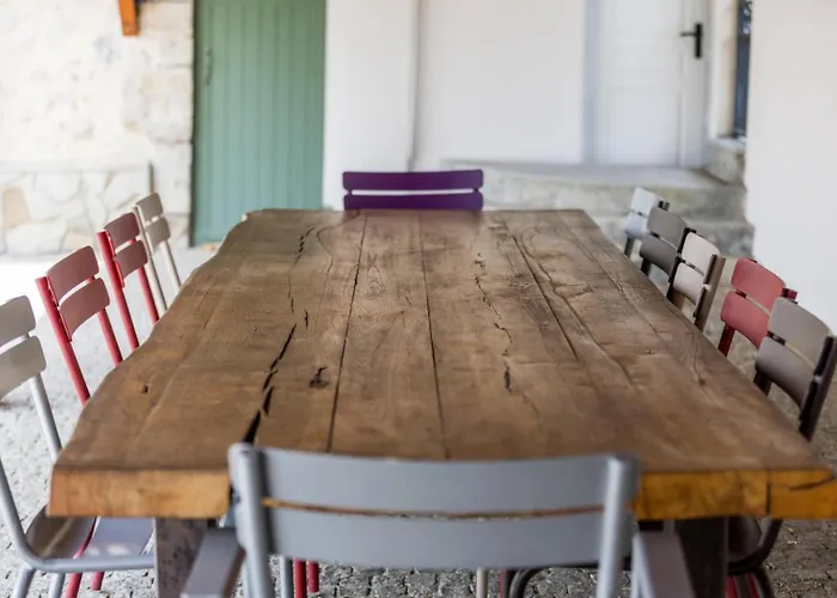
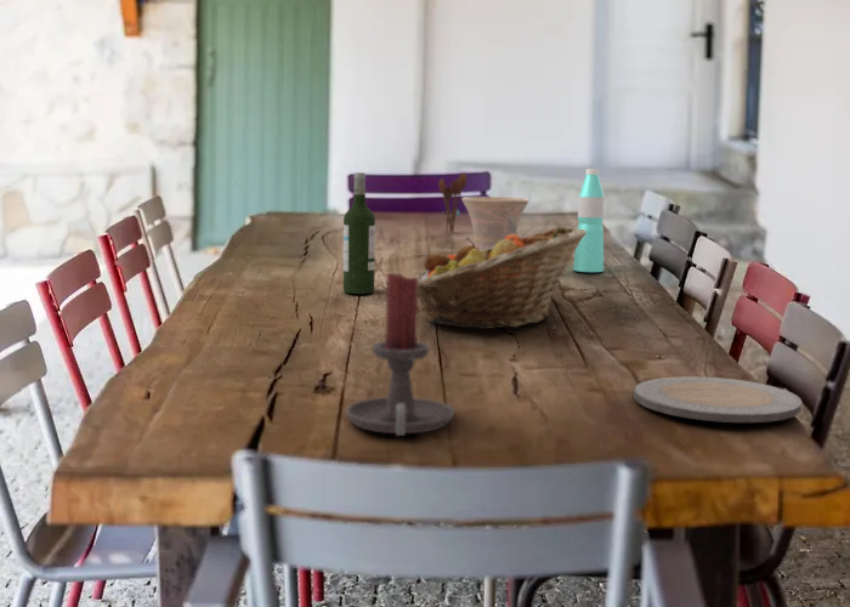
+ vase [460,195,531,251]
+ fruit basket [415,225,586,330]
+ wine bottle [342,171,376,295]
+ plate [633,375,803,424]
+ water bottle [572,168,605,273]
+ utensil holder [437,171,469,234]
+ candle holder [345,271,455,437]
